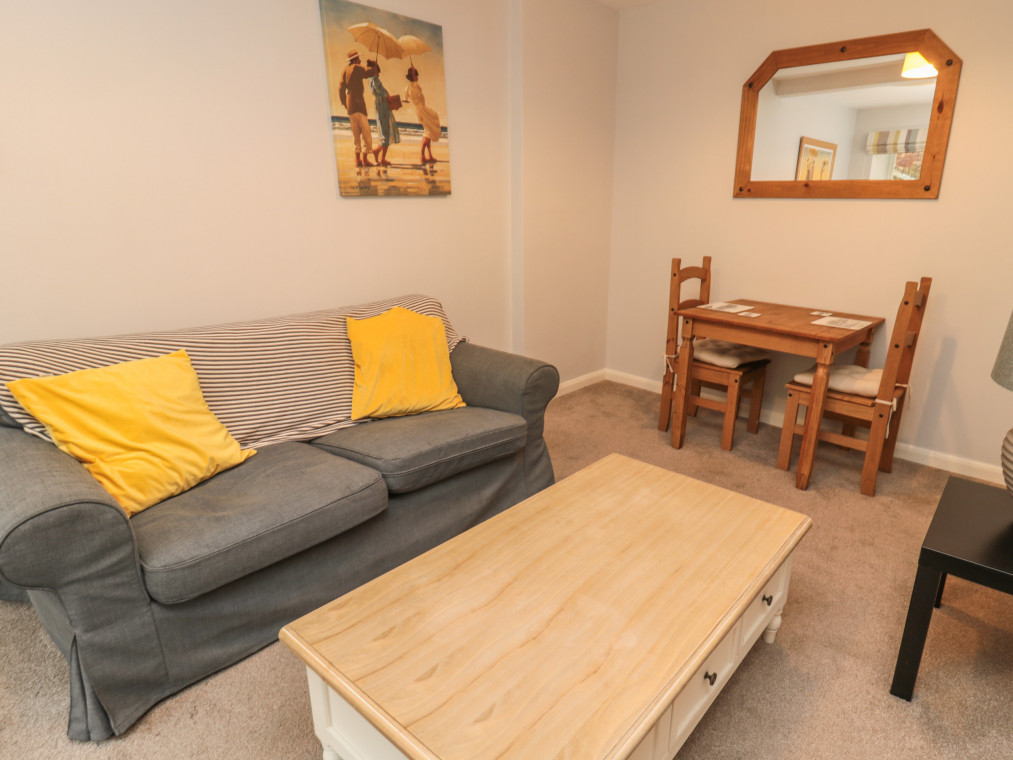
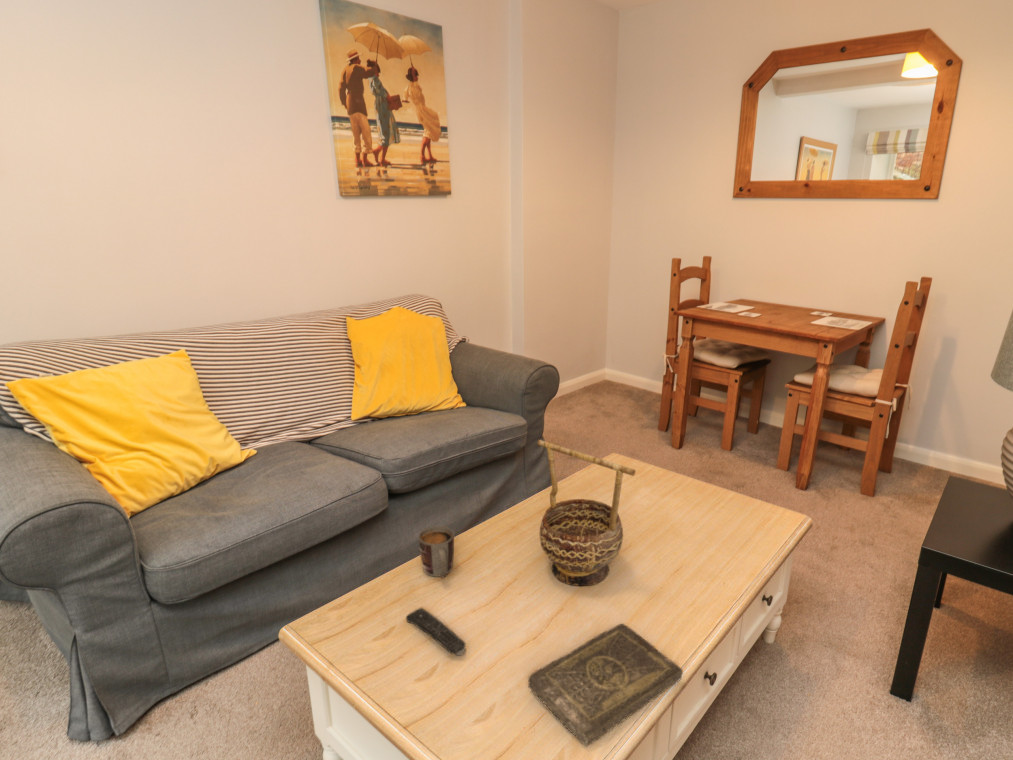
+ mug [418,525,455,579]
+ decorative bowl [537,439,636,587]
+ book [527,623,684,747]
+ remote control [405,607,467,657]
